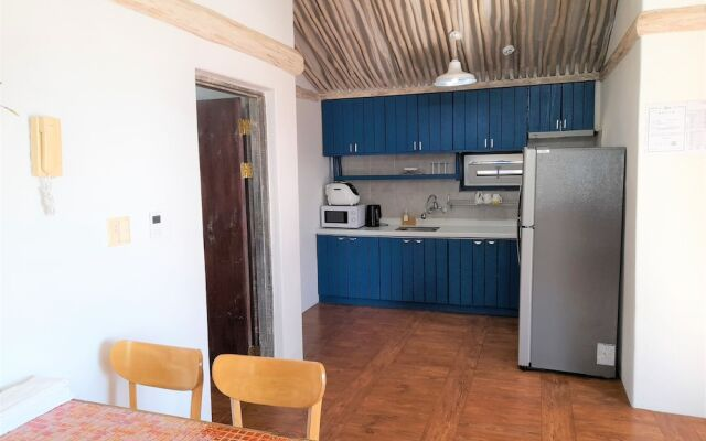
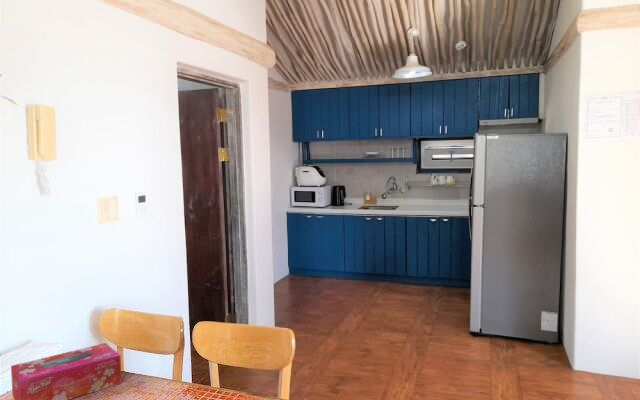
+ tissue box [10,342,123,400]
